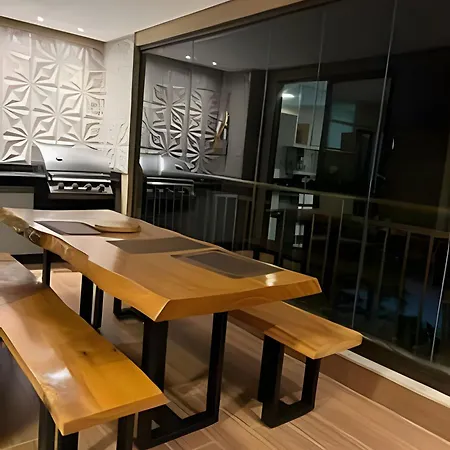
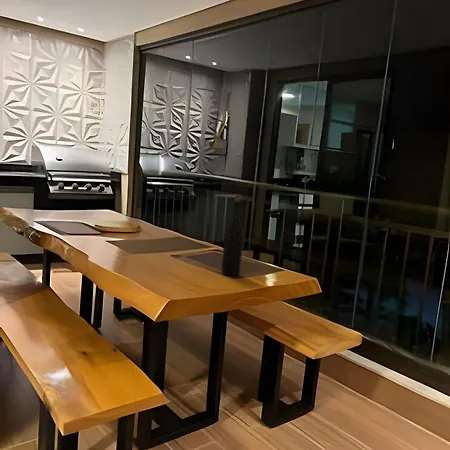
+ bottle [221,193,245,277]
